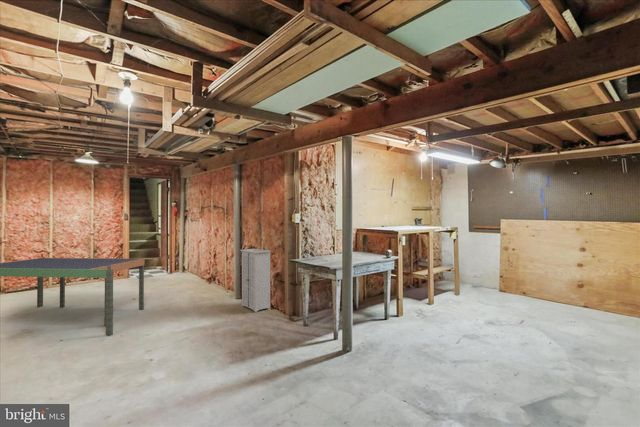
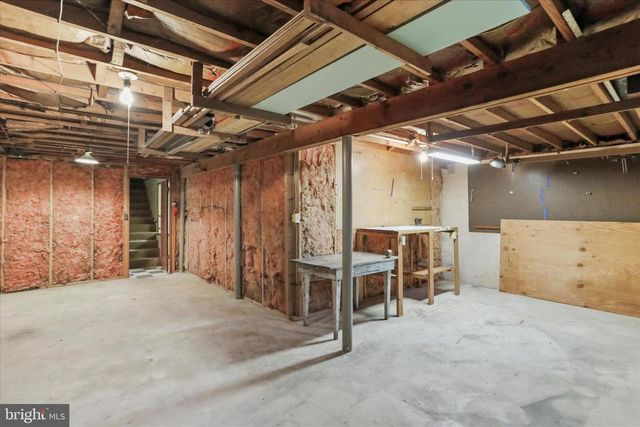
- storage cabinet [239,248,272,313]
- dining table [0,257,145,336]
